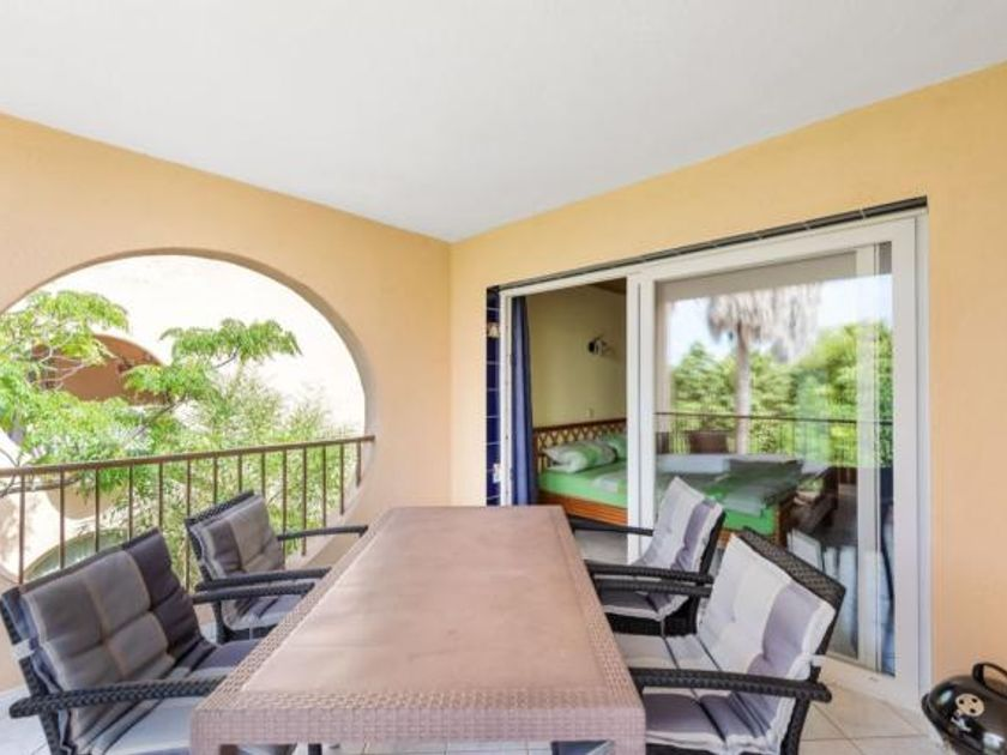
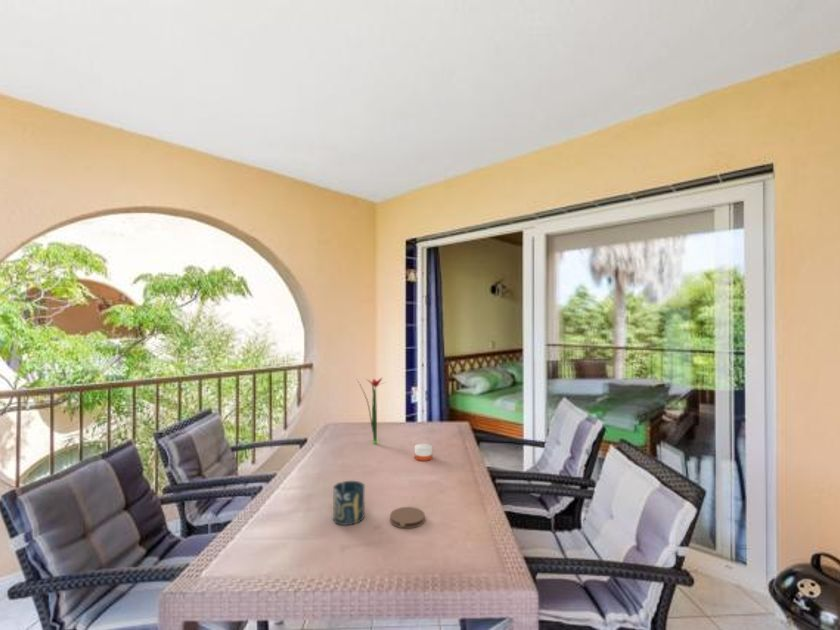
+ flower [356,377,387,445]
+ candle [414,443,433,462]
+ cup [332,480,365,526]
+ coaster [389,506,426,529]
